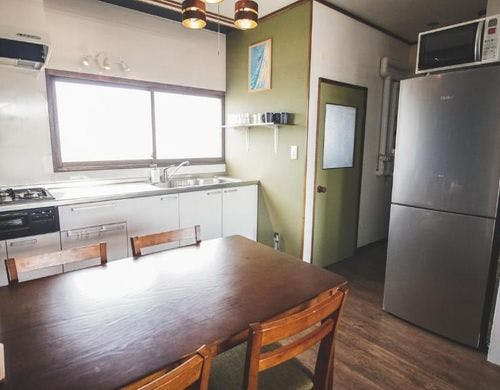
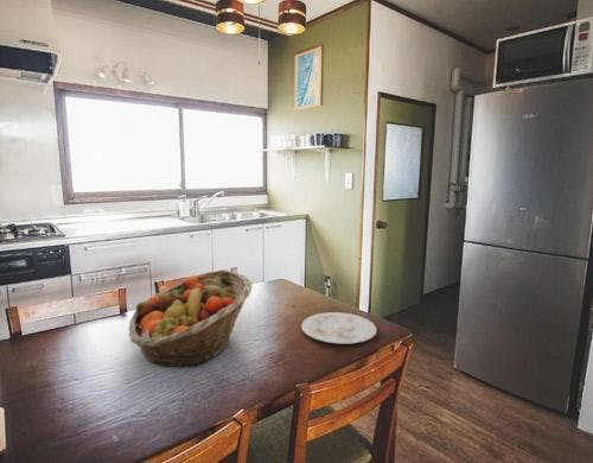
+ plate [300,311,378,344]
+ fruit basket [128,268,253,368]
